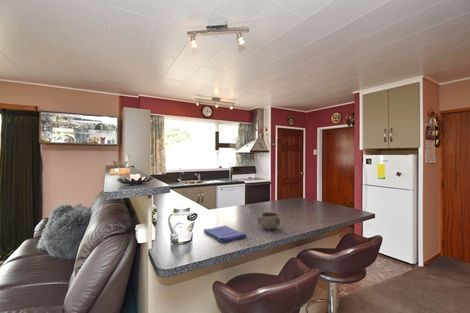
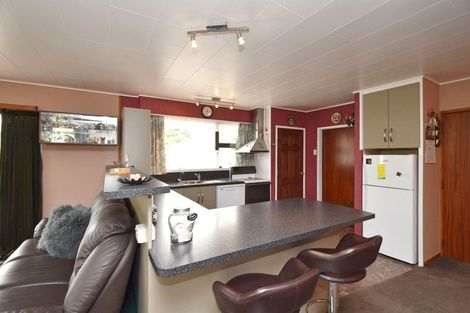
- decorative bowl [256,211,281,230]
- dish towel [203,224,248,244]
